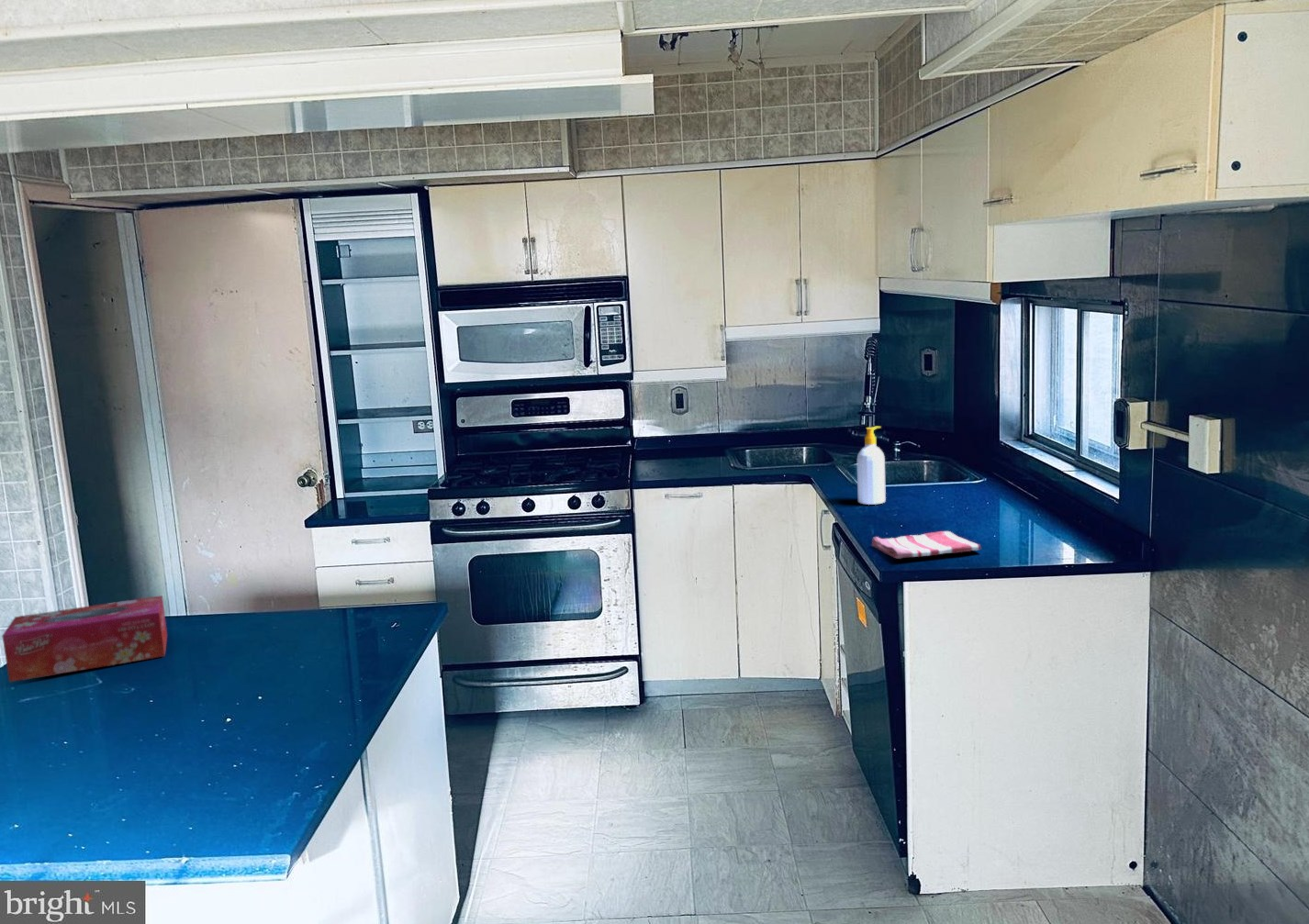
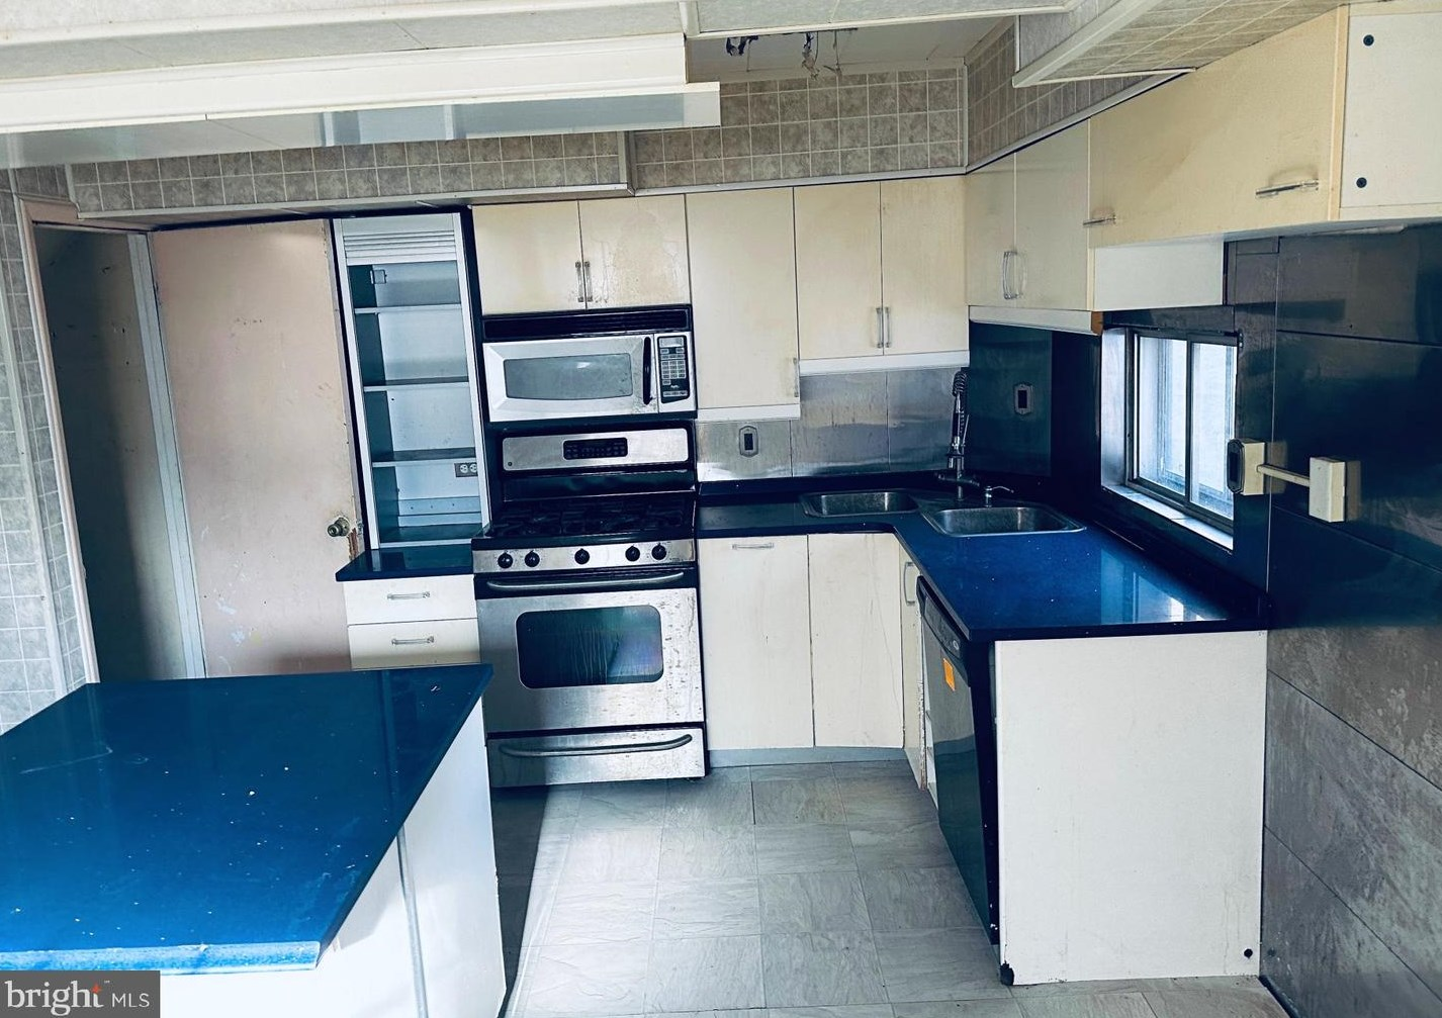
- soap bottle [856,426,887,506]
- tissue box [1,595,168,683]
- dish towel [871,530,982,560]
